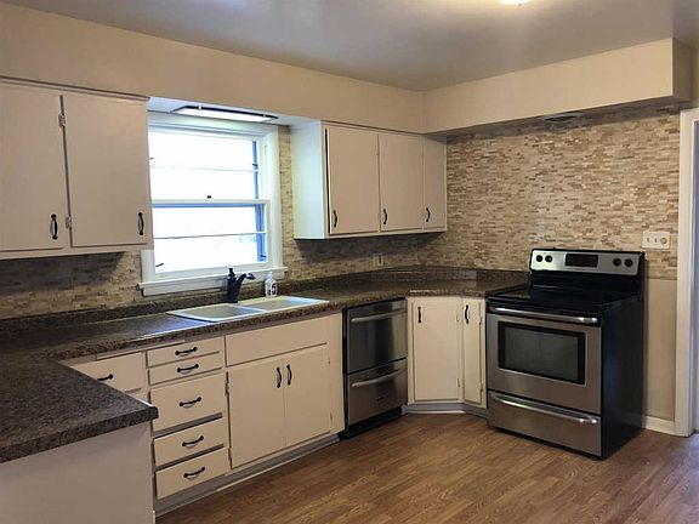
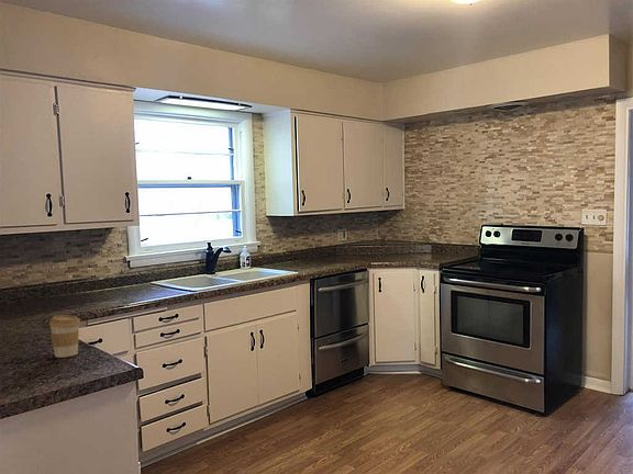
+ coffee cup [48,314,81,359]
